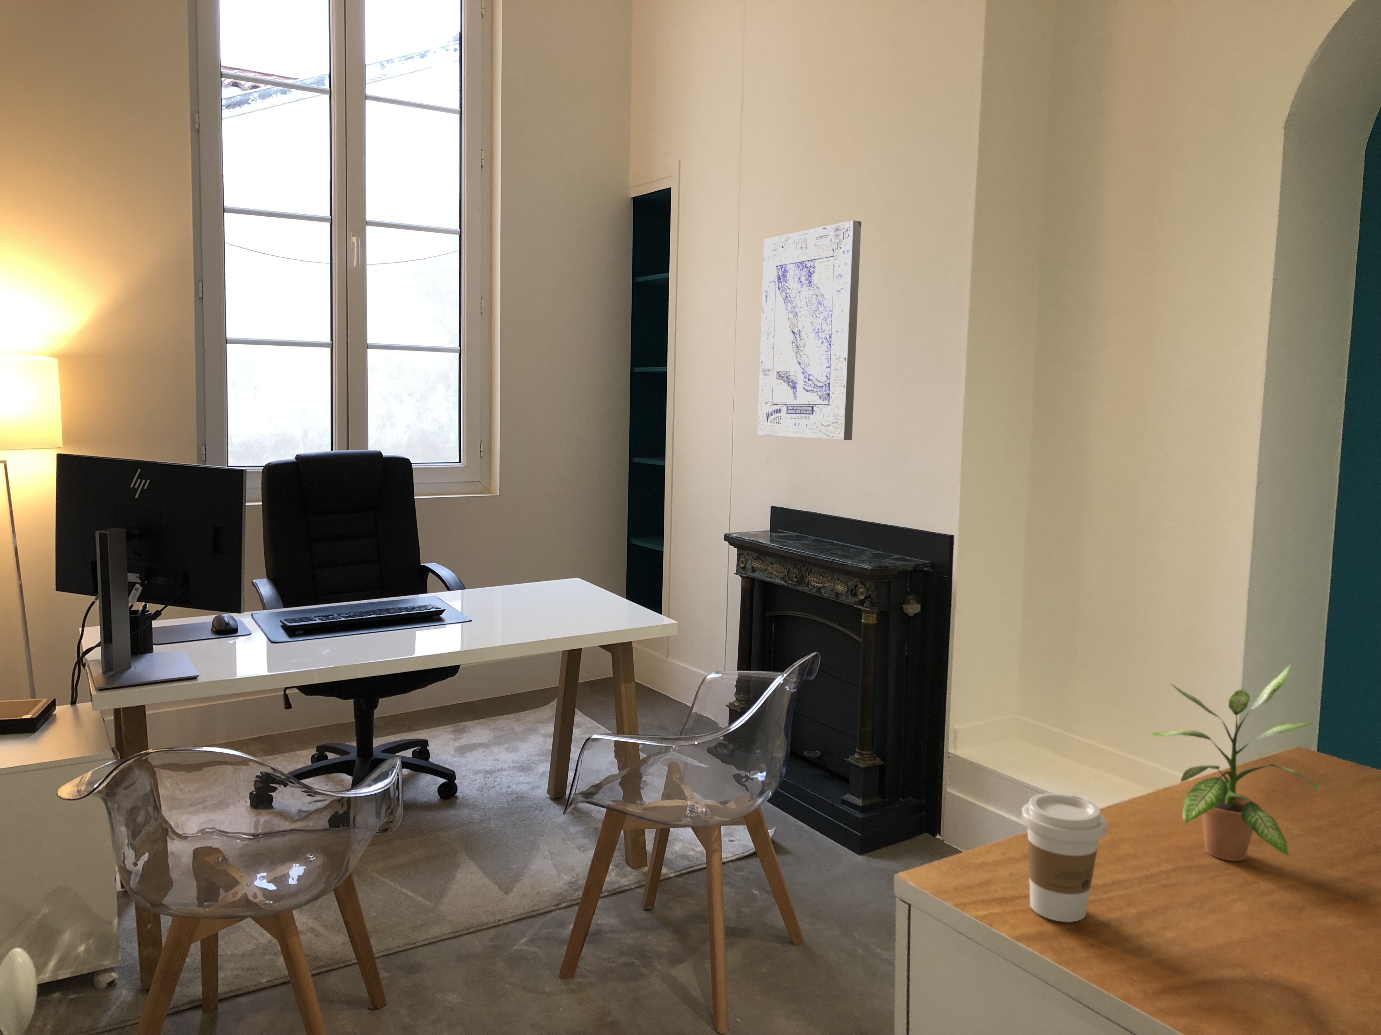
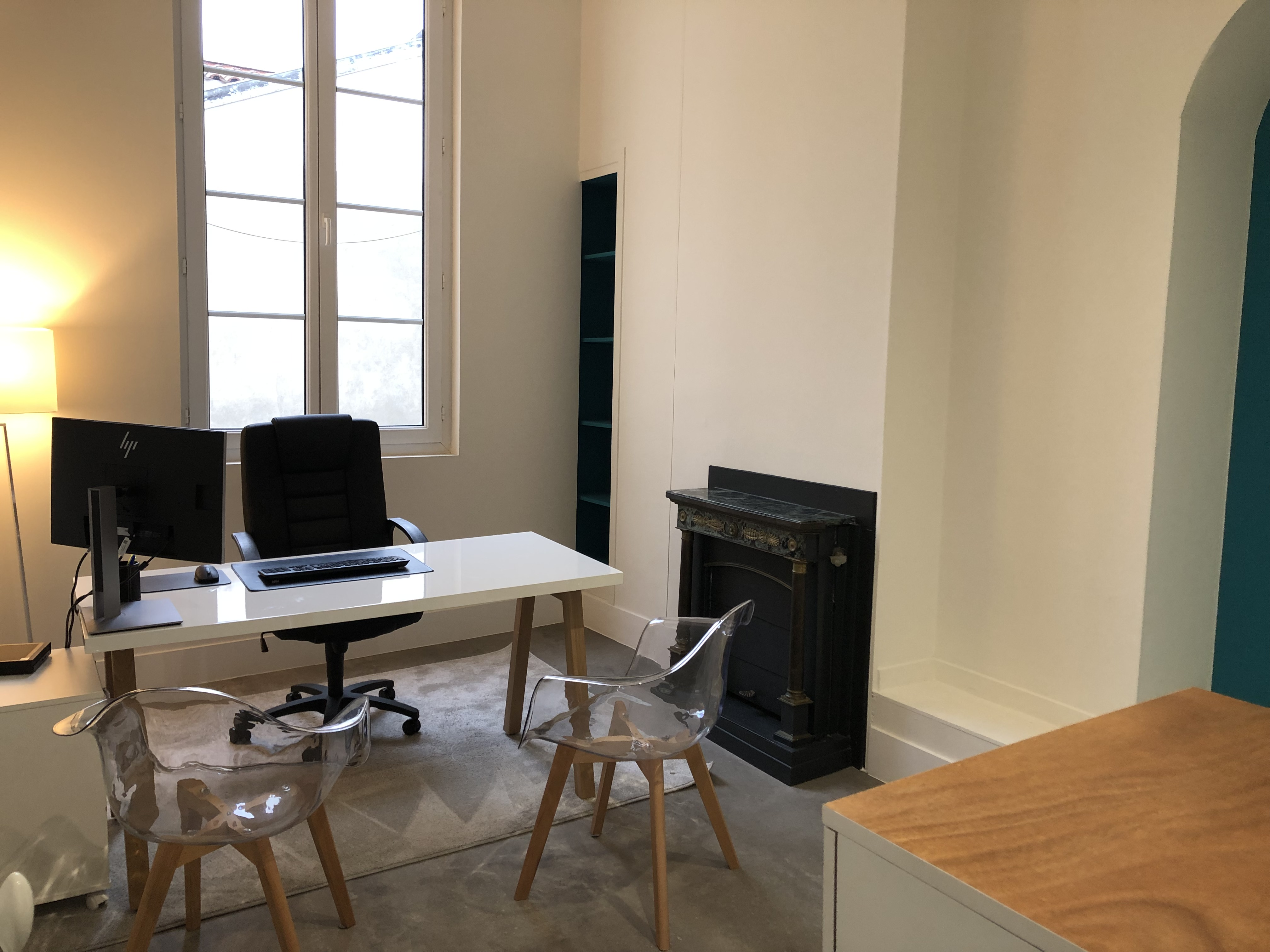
- potted plant [1147,663,1319,861]
- coffee cup [1021,793,1108,922]
- wall art [757,220,861,440]
